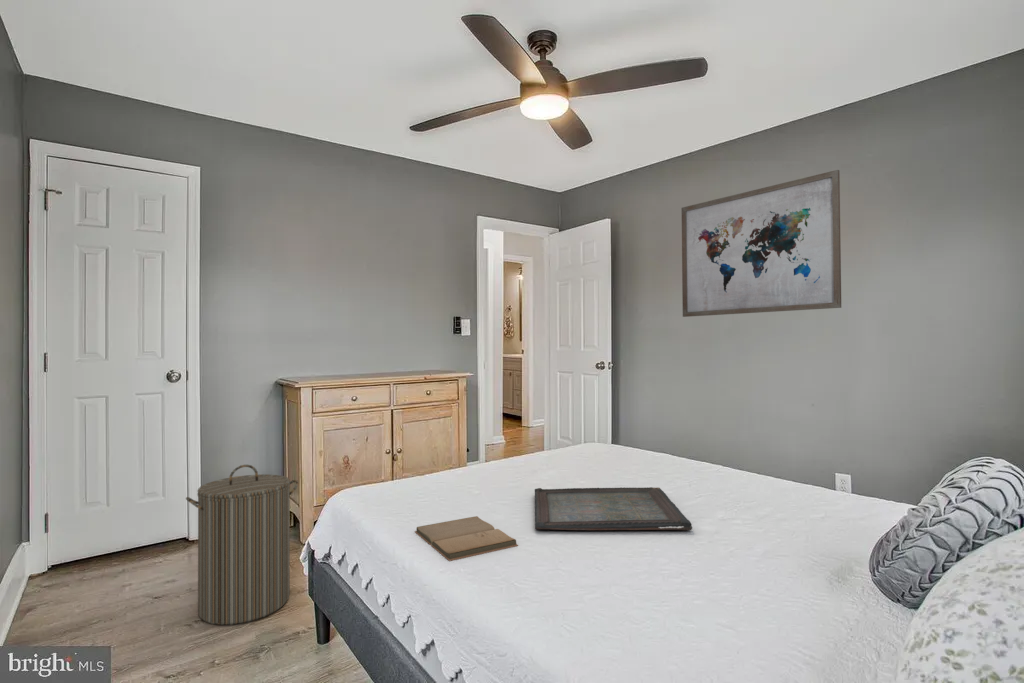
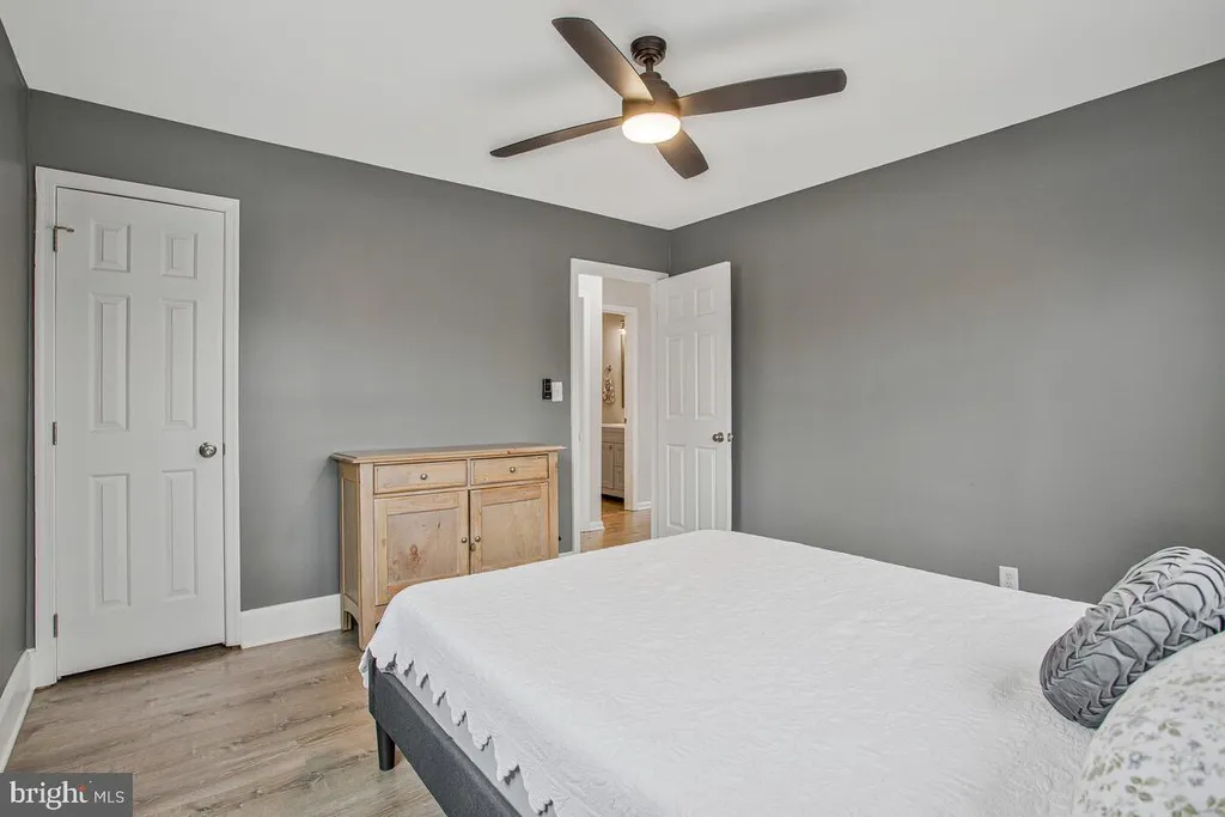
- serving tray [534,486,693,531]
- wall art [681,169,842,318]
- laundry hamper [185,464,299,626]
- book [414,515,519,562]
